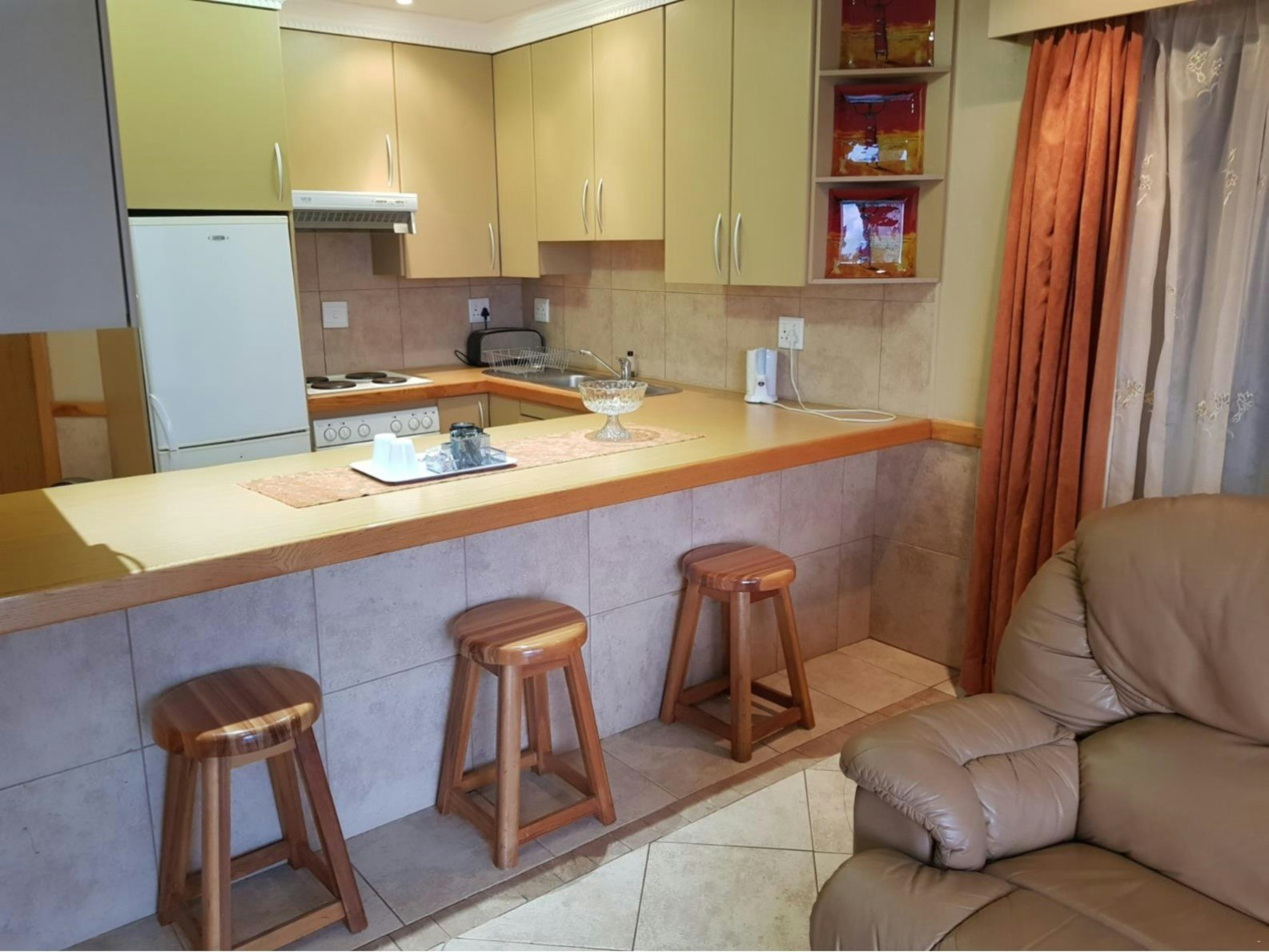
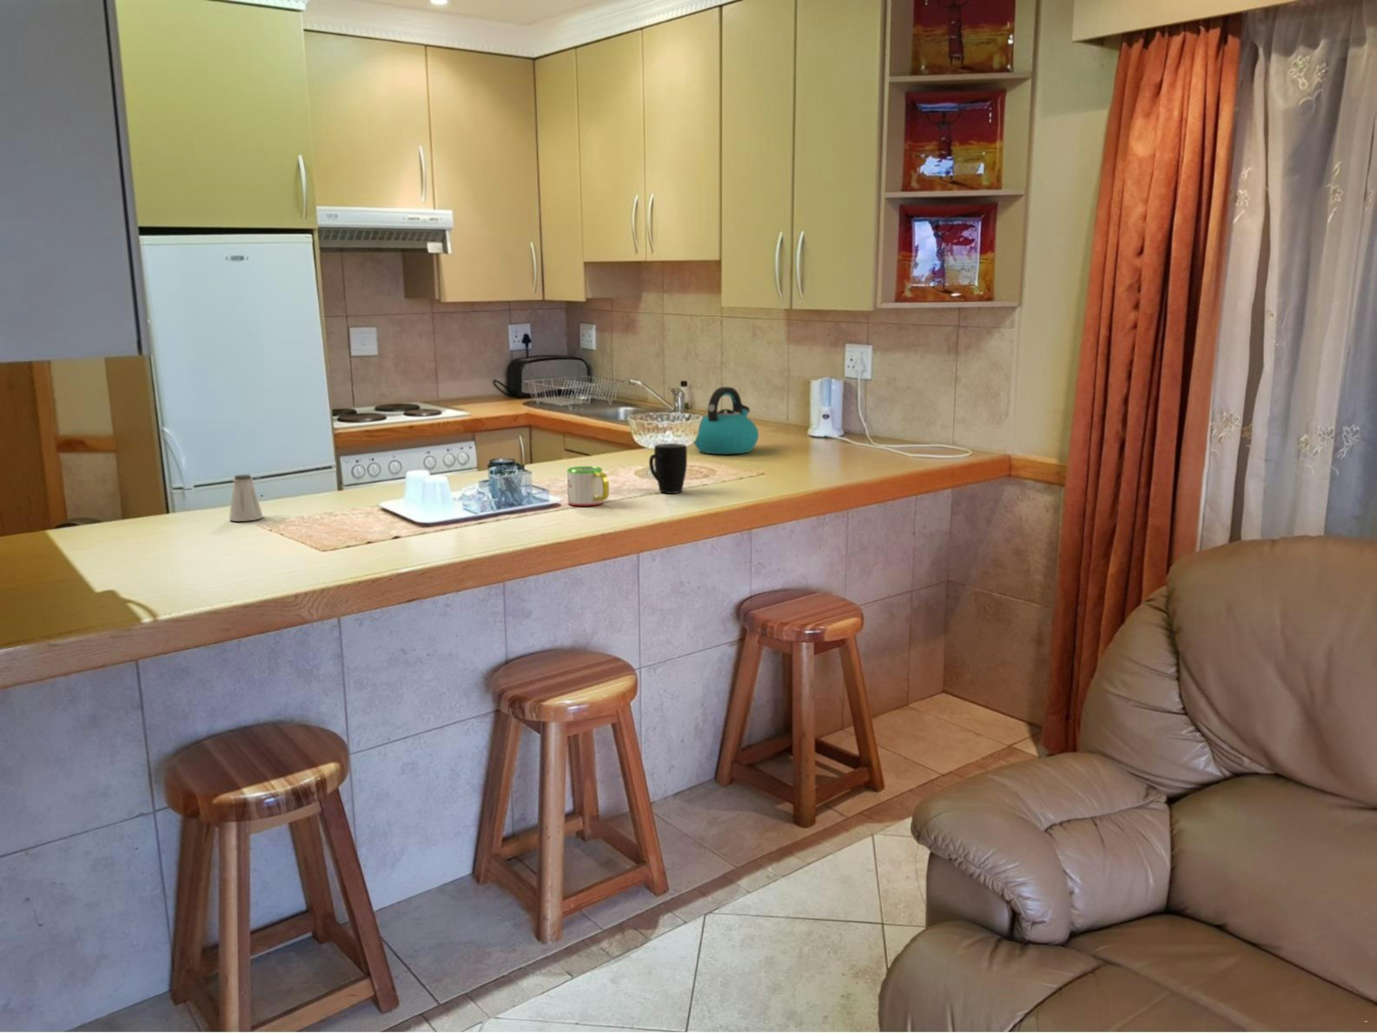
+ mug [648,443,688,495]
+ kettle [692,385,760,456]
+ mug [566,466,610,508]
+ saltshaker [229,473,264,522]
